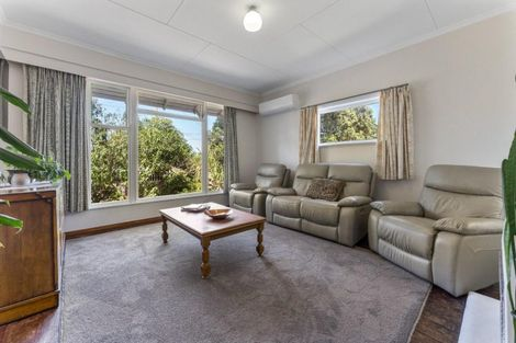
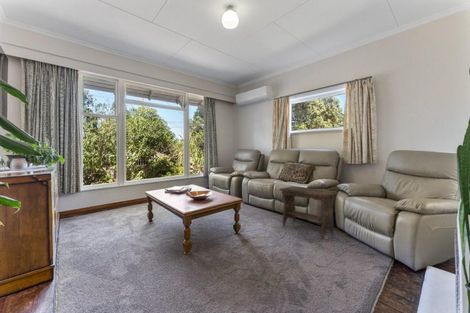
+ footstool [278,185,339,240]
